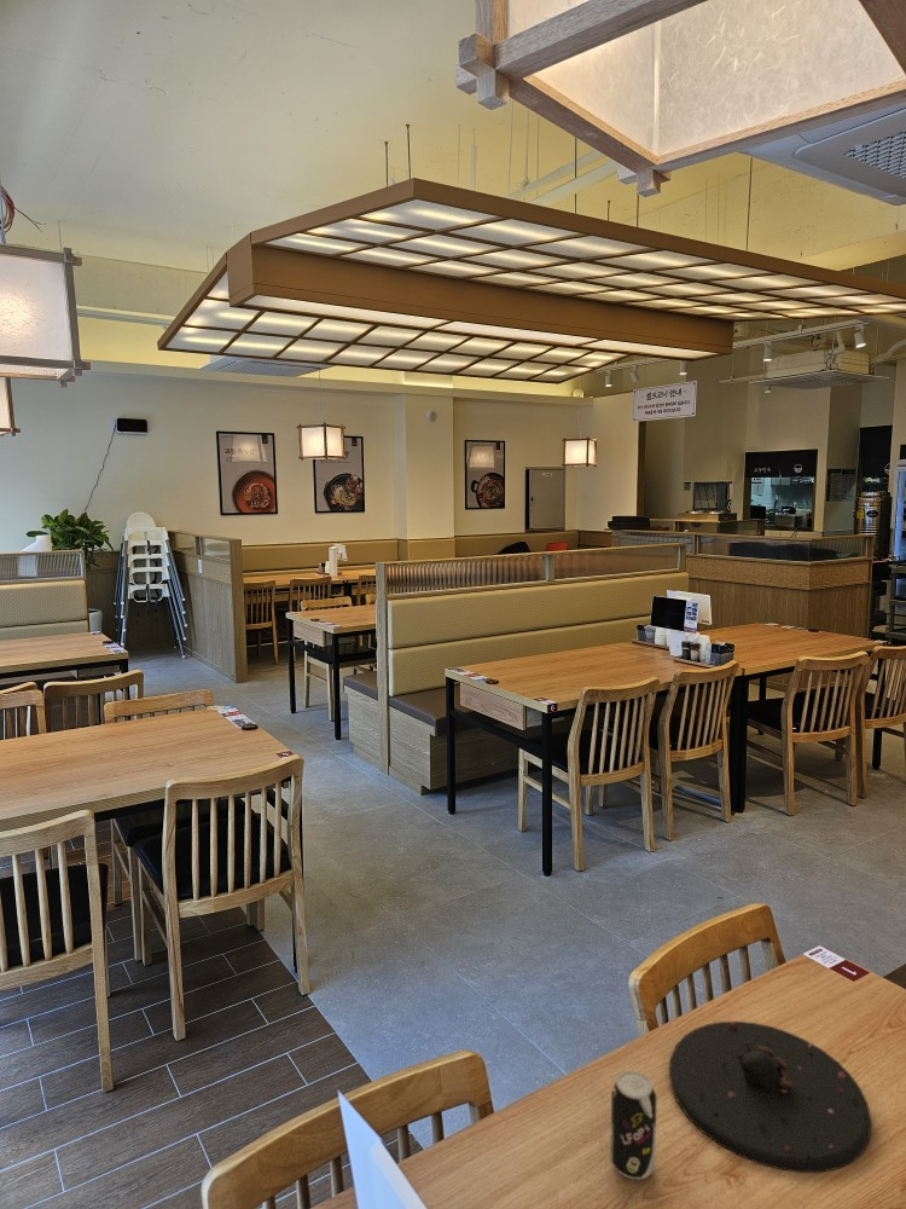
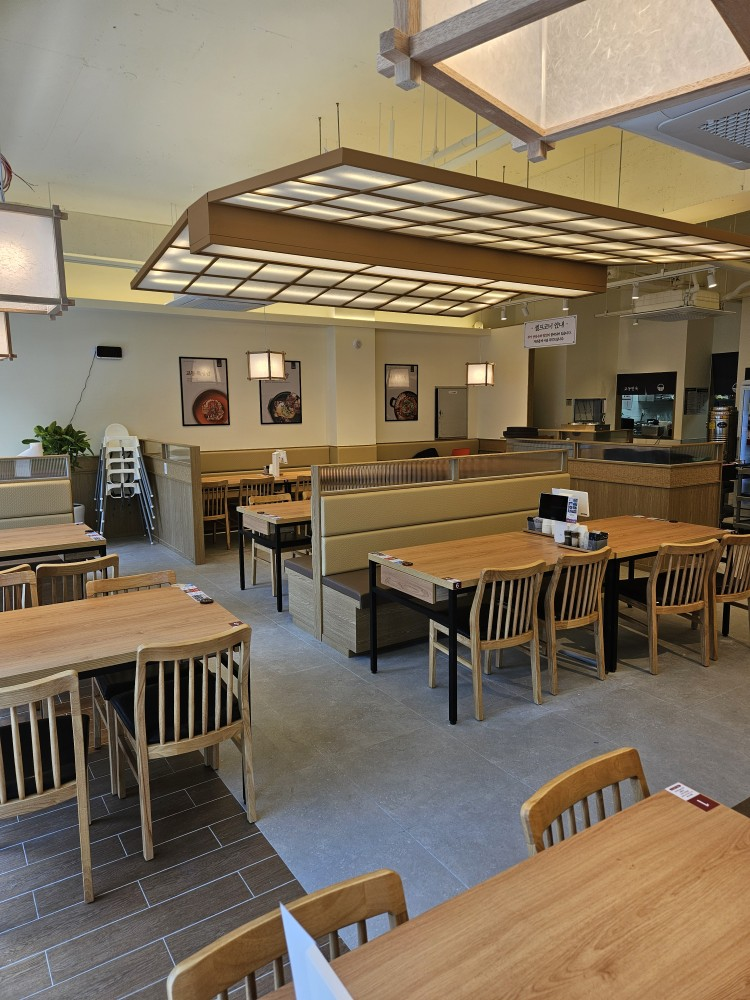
- plate [668,1020,872,1174]
- beverage can [609,1070,658,1180]
